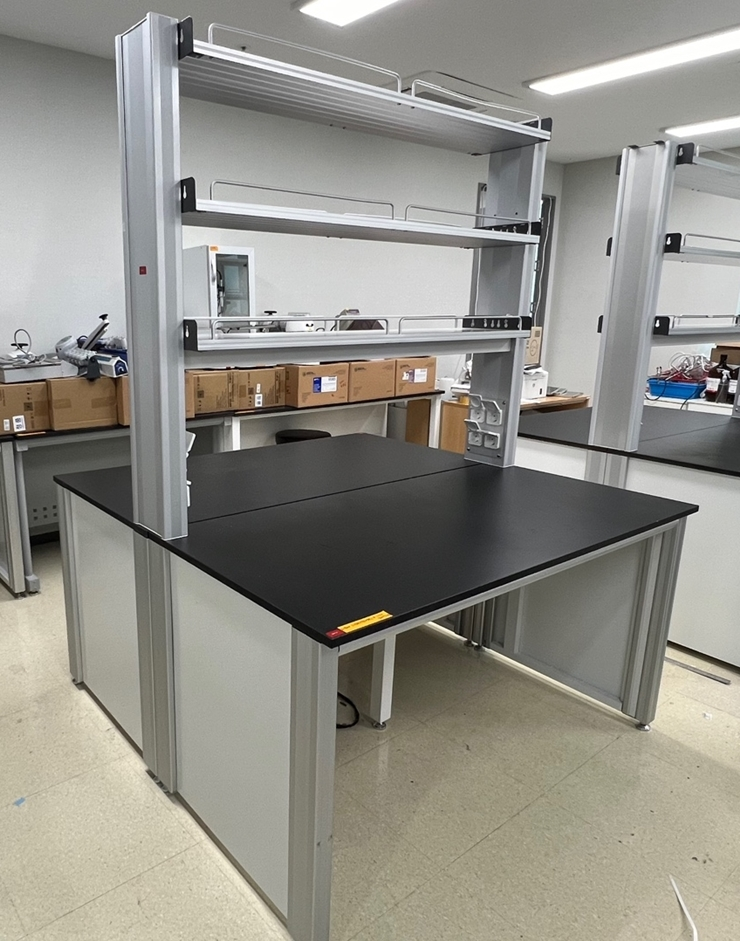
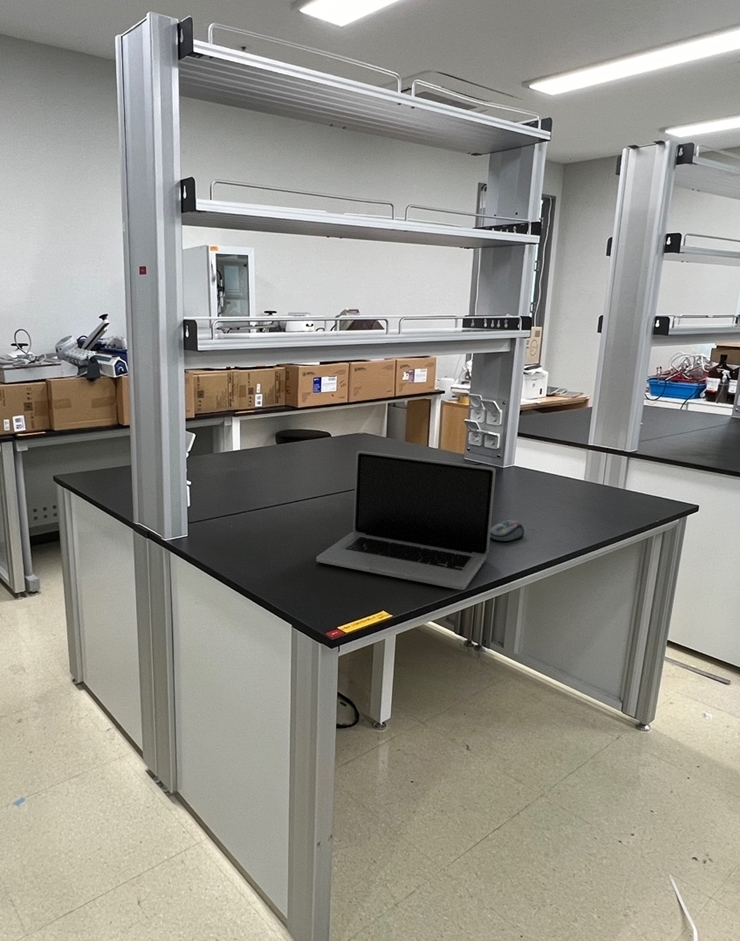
+ laptop [315,450,497,591]
+ computer mouse [490,519,525,542]
